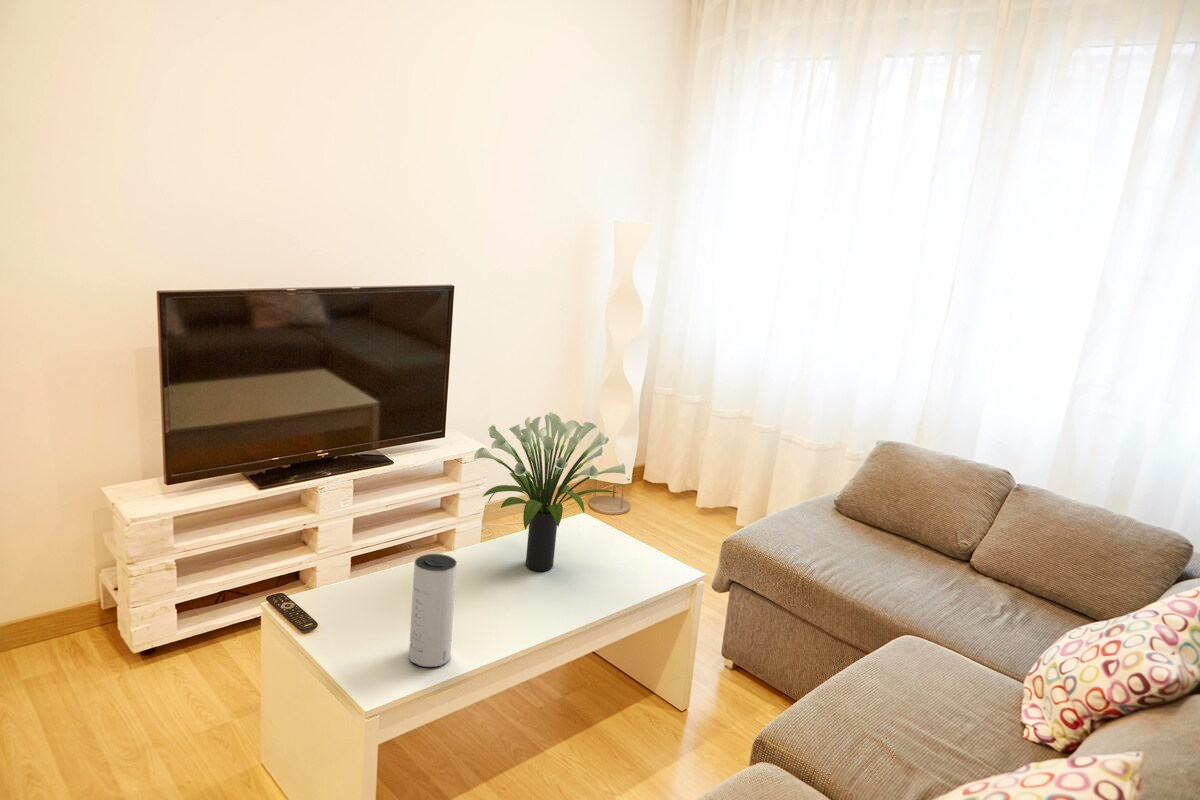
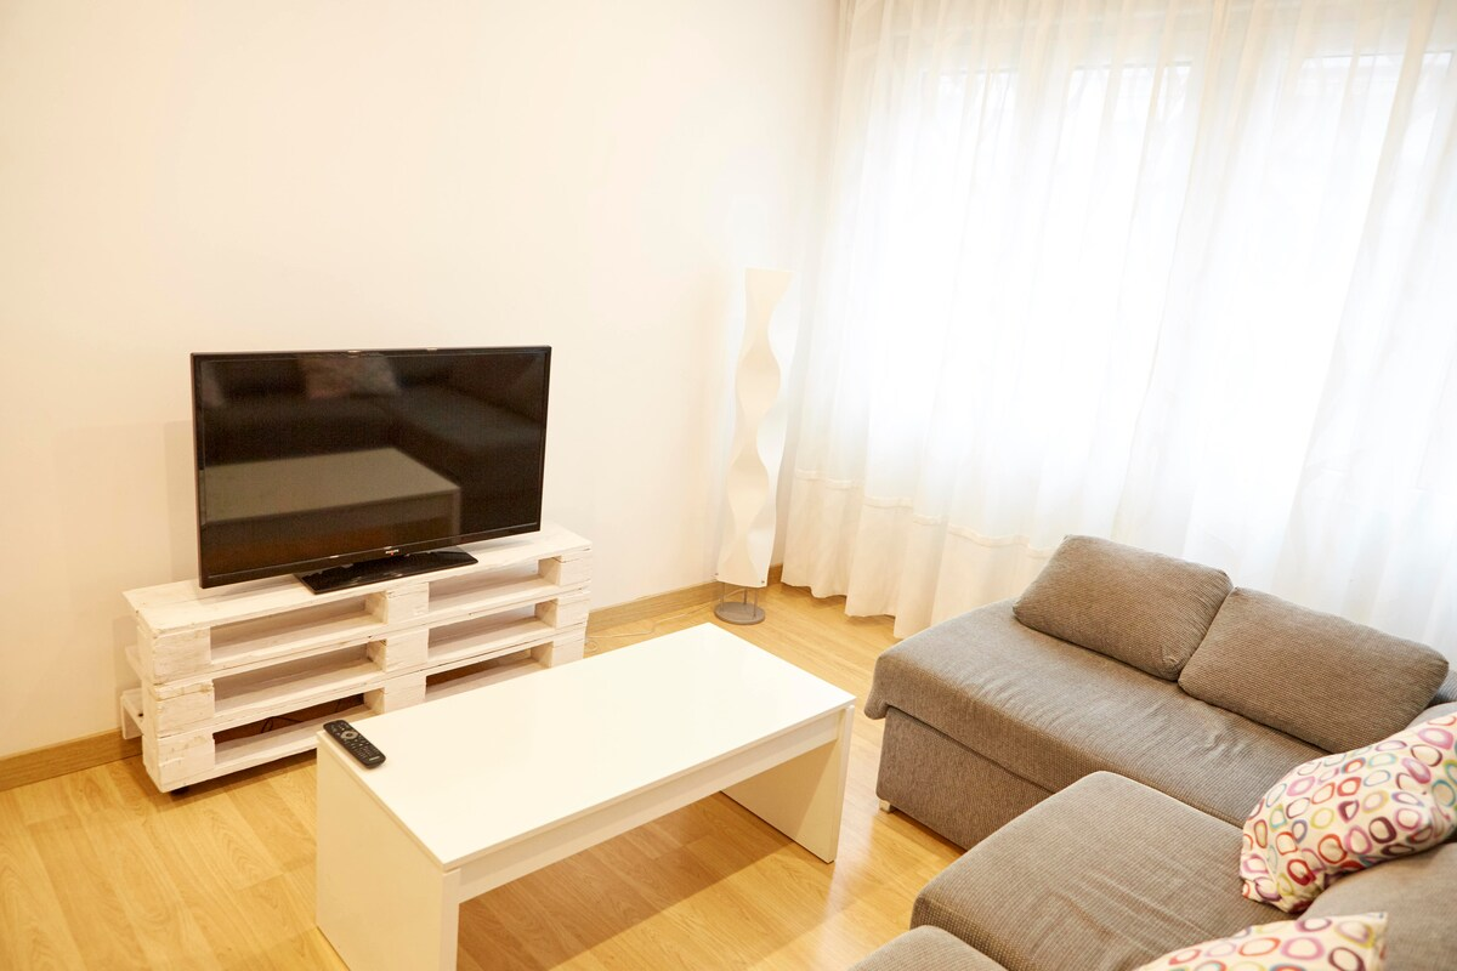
- speaker [408,553,458,668]
- potted plant [473,411,626,572]
